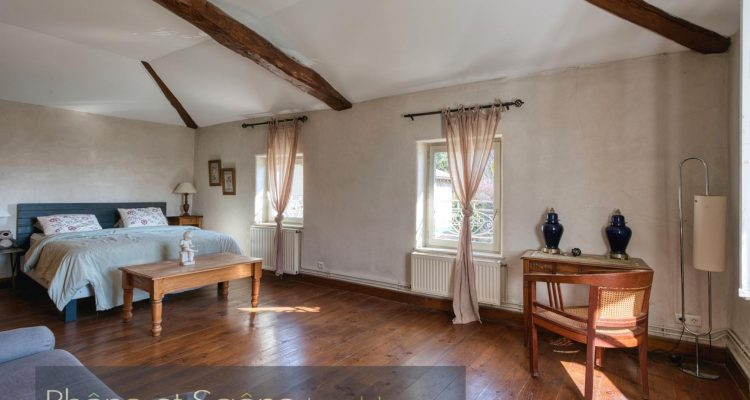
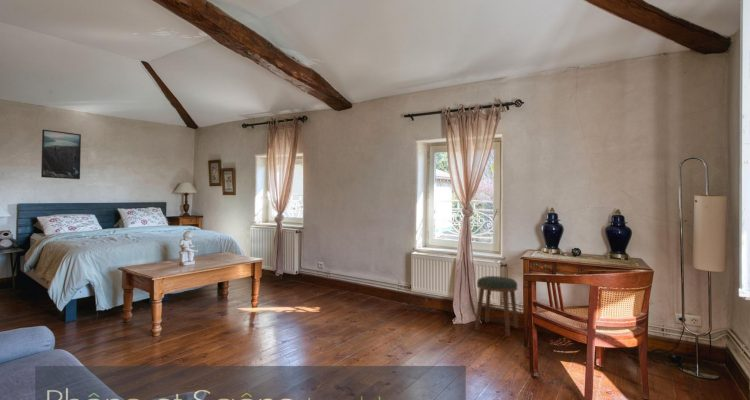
+ stool [474,275,519,337]
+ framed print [40,129,82,180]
